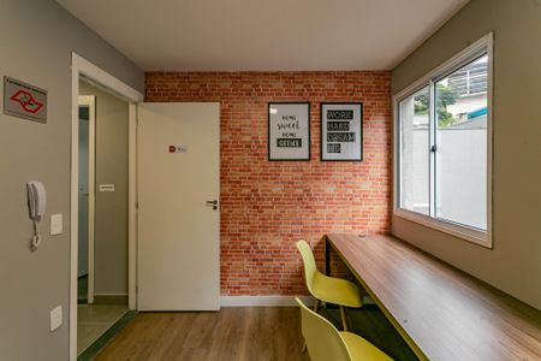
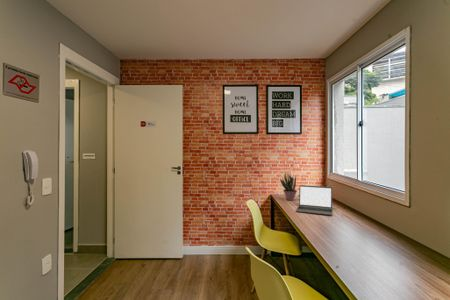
+ potted plant [279,172,298,201]
+ laptop [295,184,333,216]
